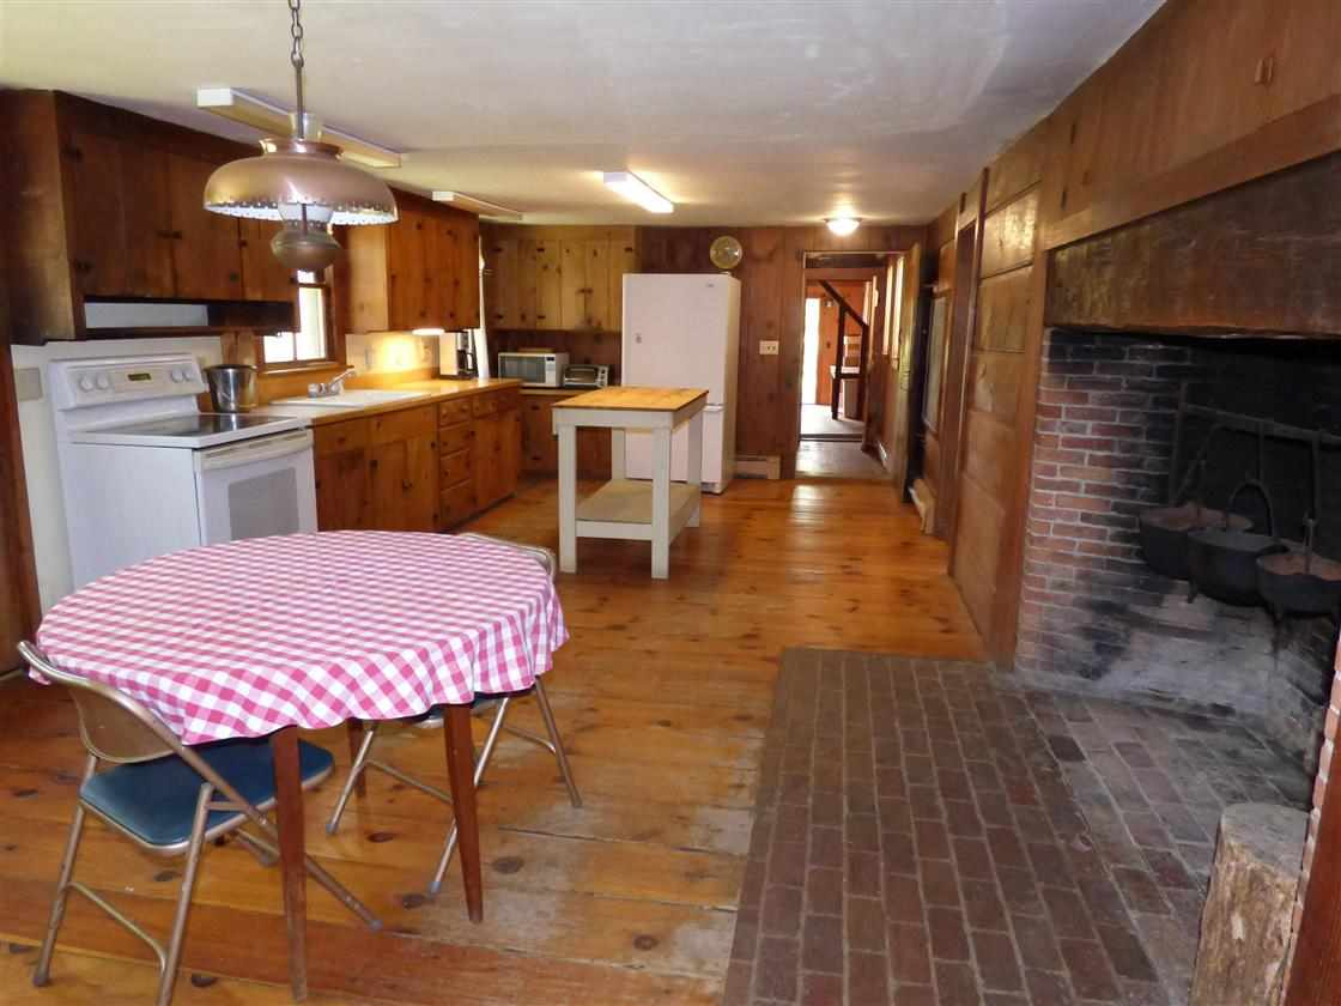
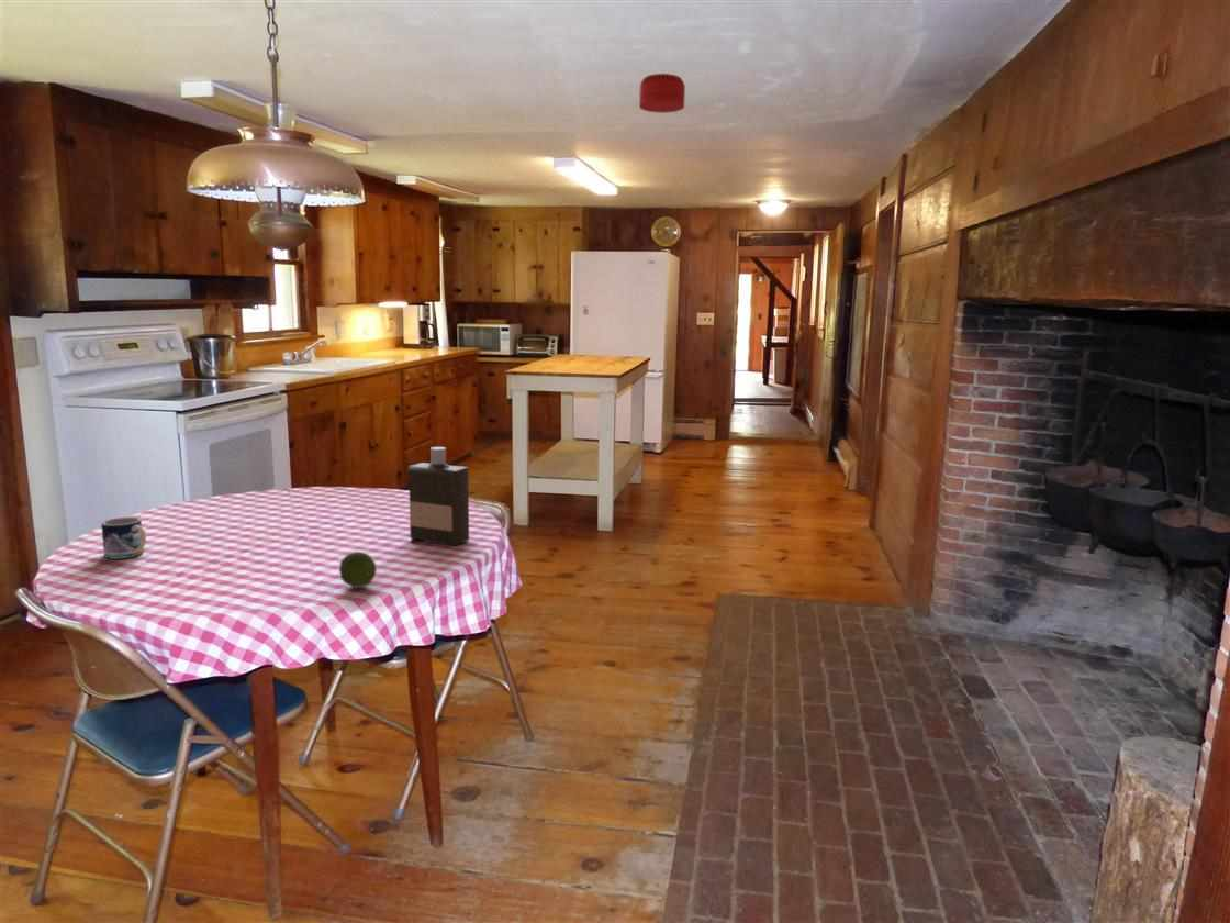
+ smoke detector [638,73,686,114]
+ mug [100,516,147,560]
+ fruit [338,551,378,589]
+ bottle [407,446,470,546]
